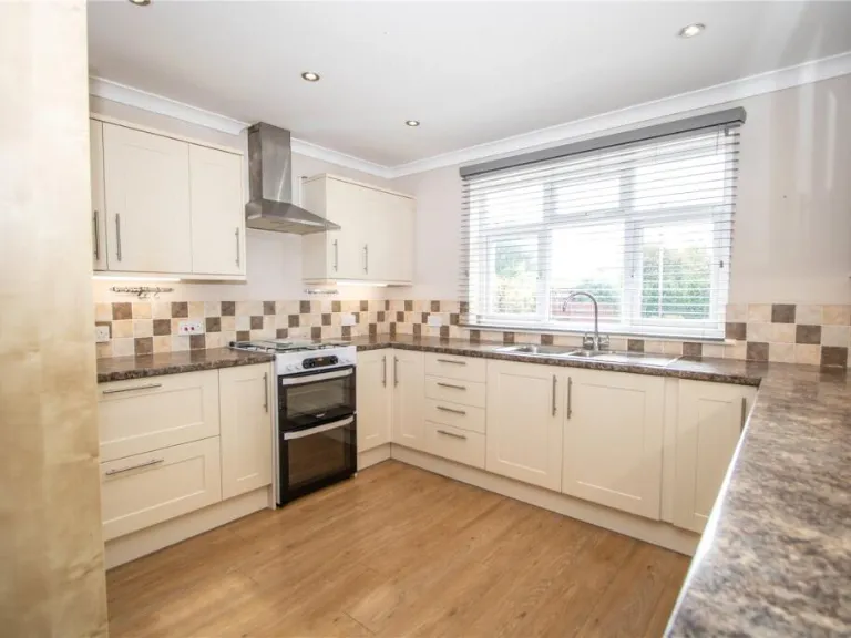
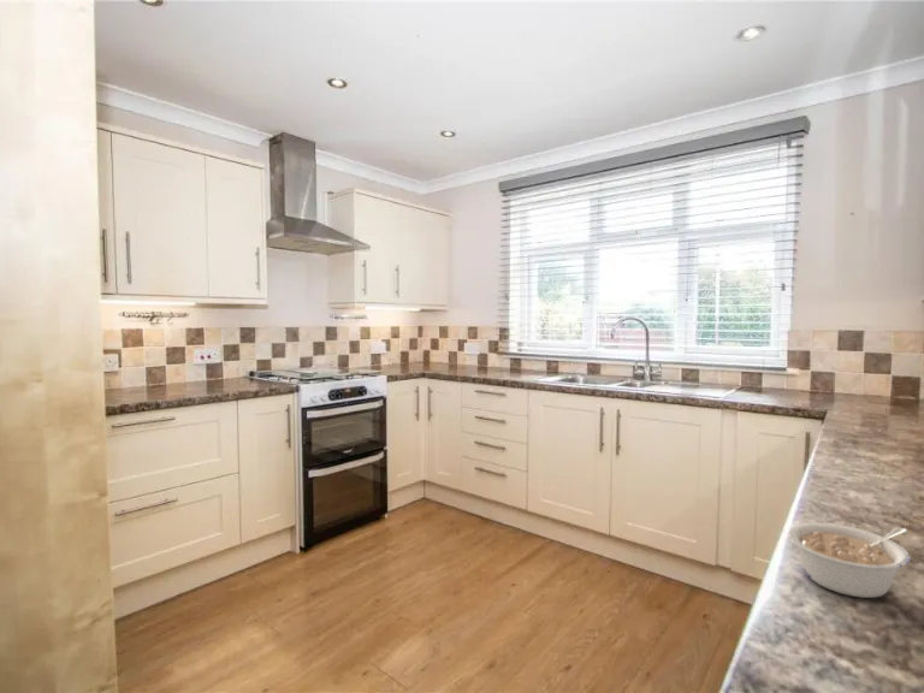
+ legume [787,522,912,599]
